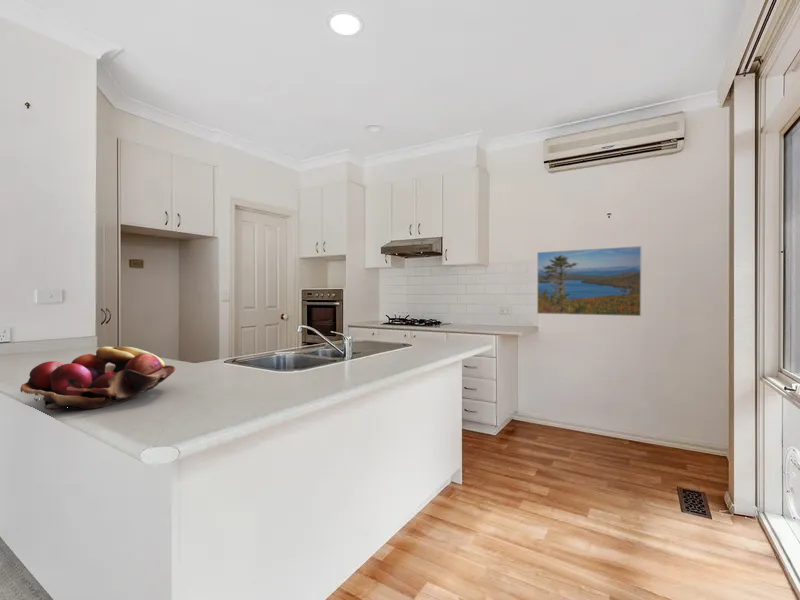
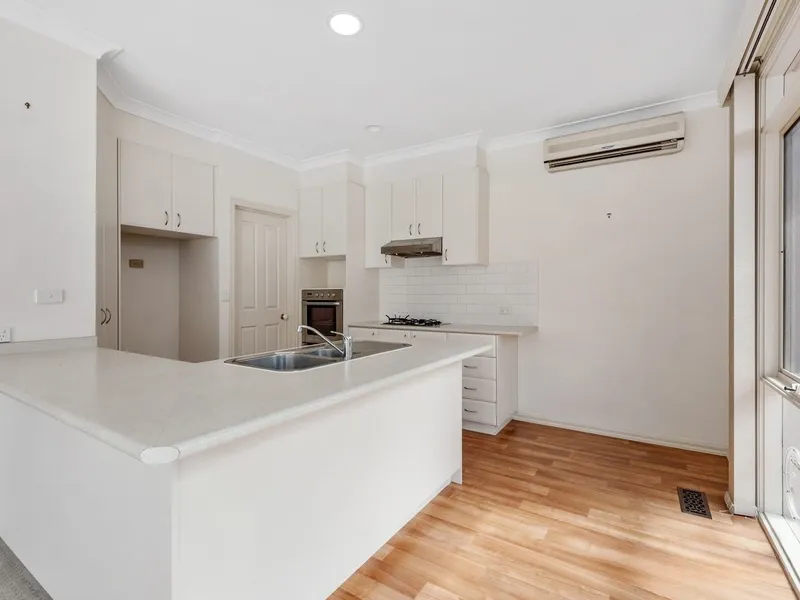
- fruit basket [19,346,176,411]
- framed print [536,245,642,317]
